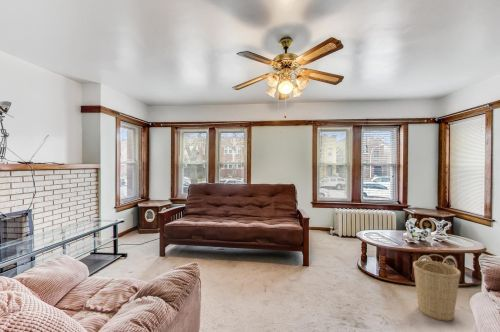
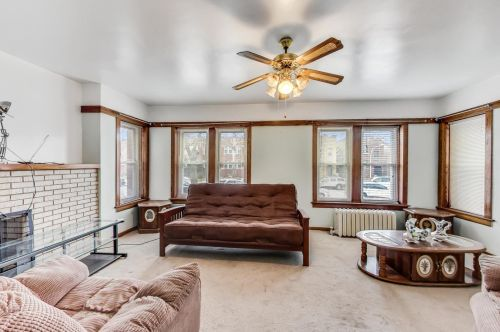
- basket [412,253,462,322]
